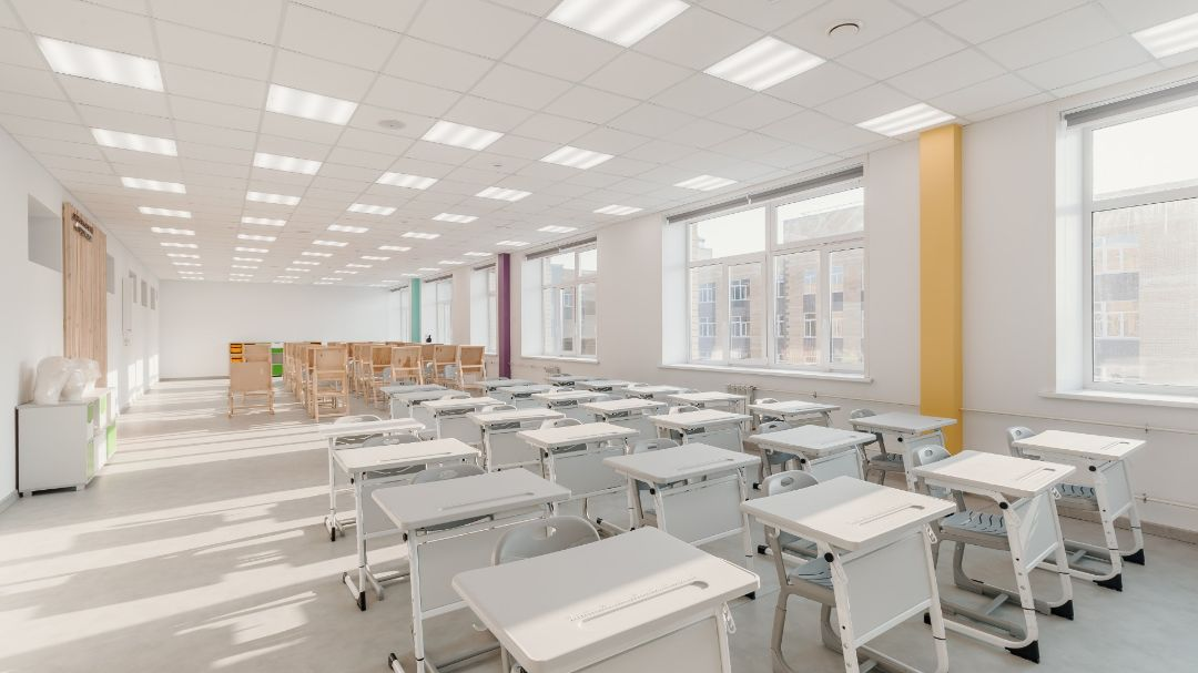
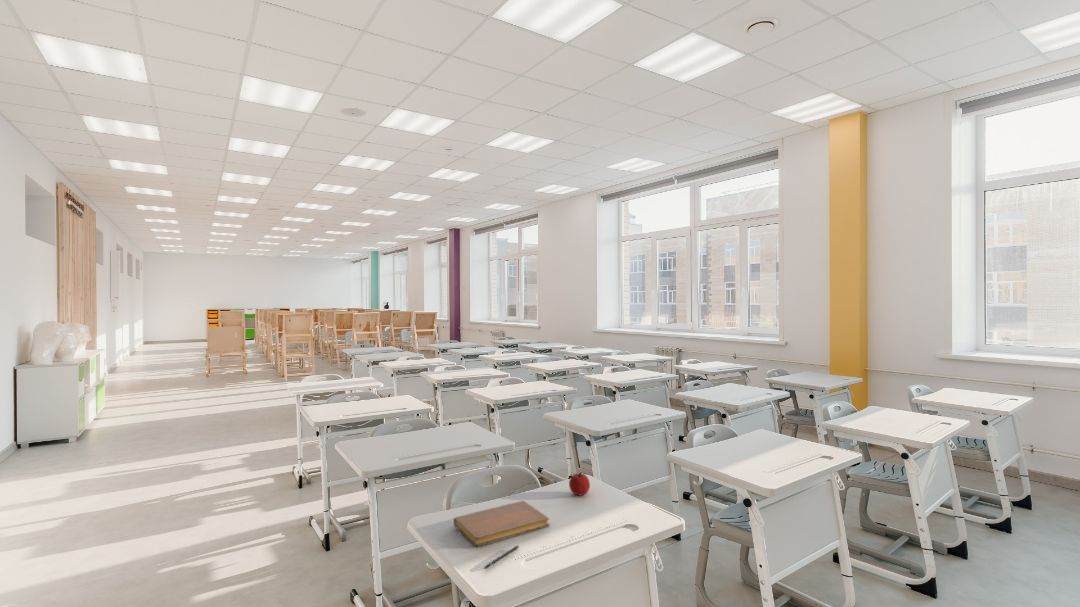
+ notebook [453,500,550,547]
+ apple [568,471,591,496]
+ pen [483,544,520,570]
